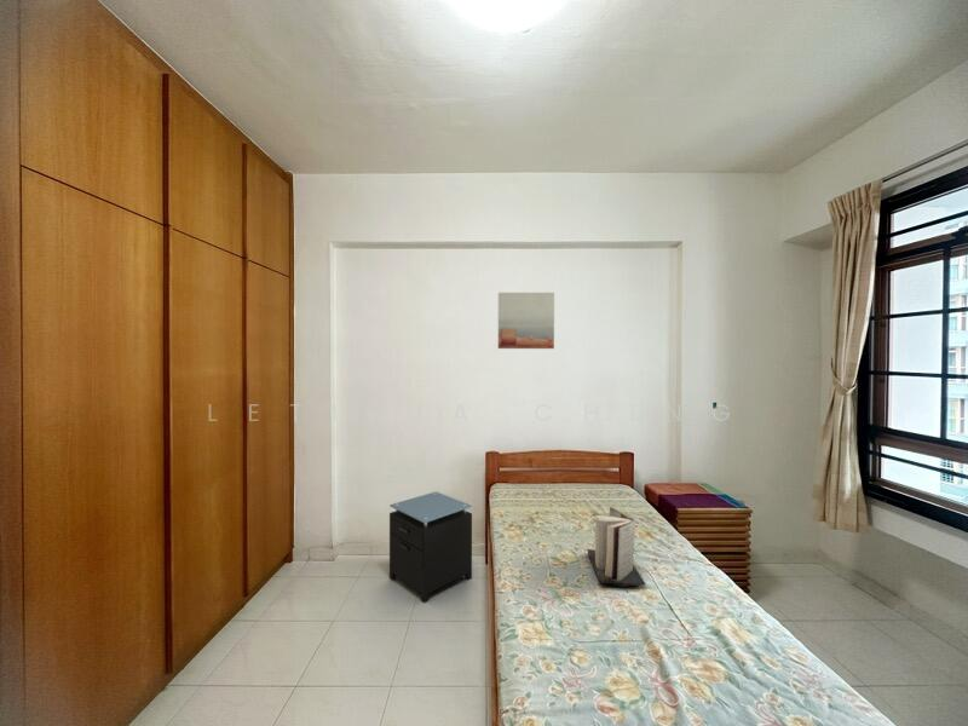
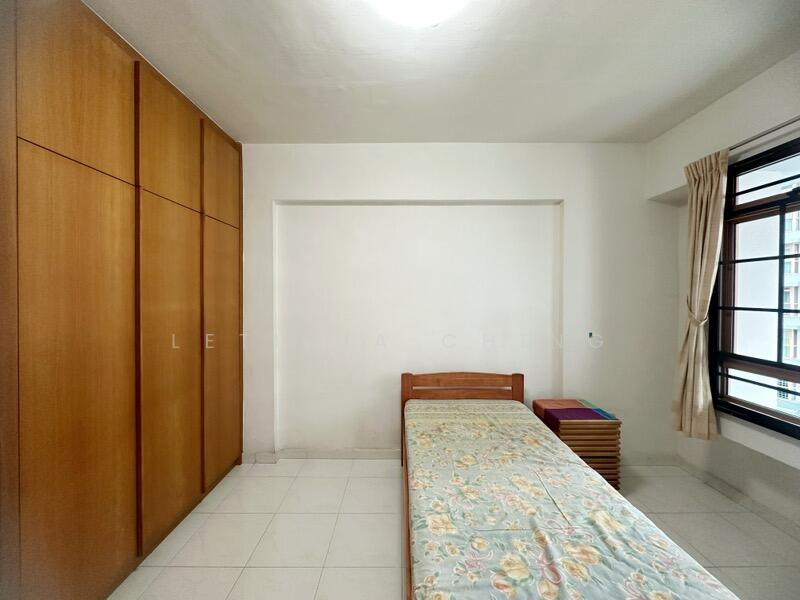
- nightstand [388,490,473,604]
- wall art [497,292,555,350]
- book [586,506,646,588]
